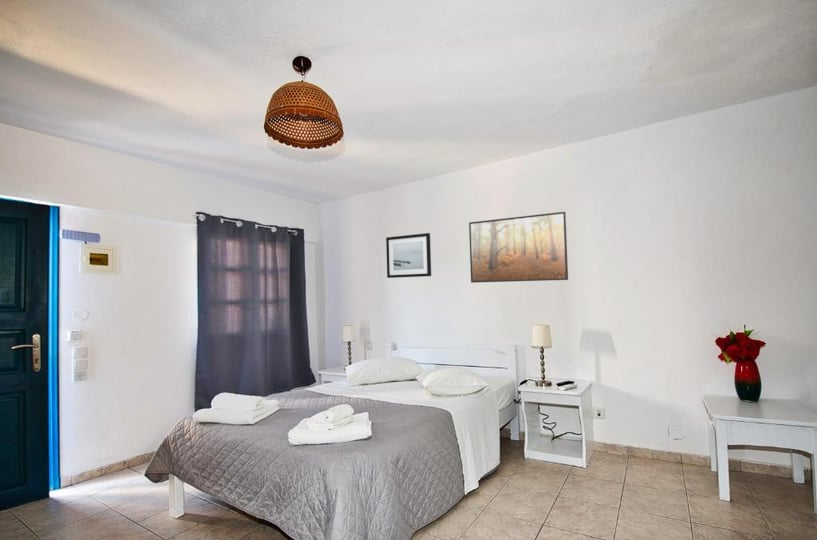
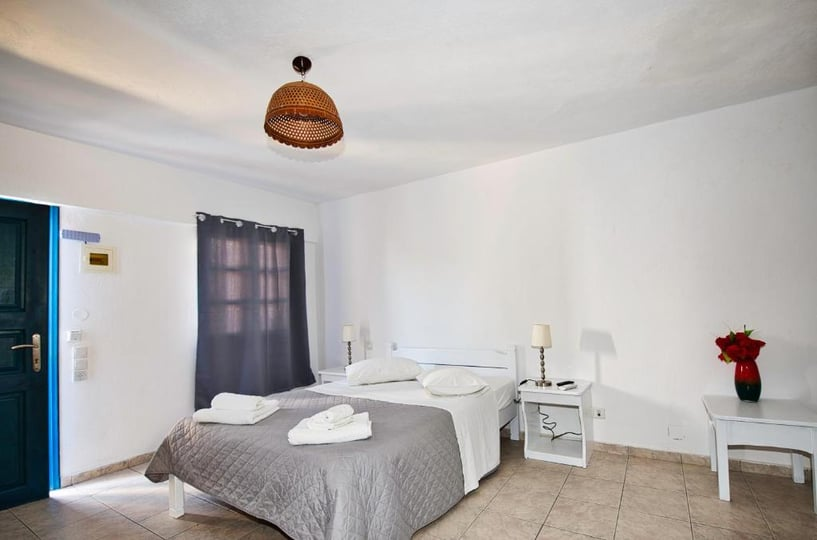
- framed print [468,211,569,284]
- wall art [385,232,432,279]
